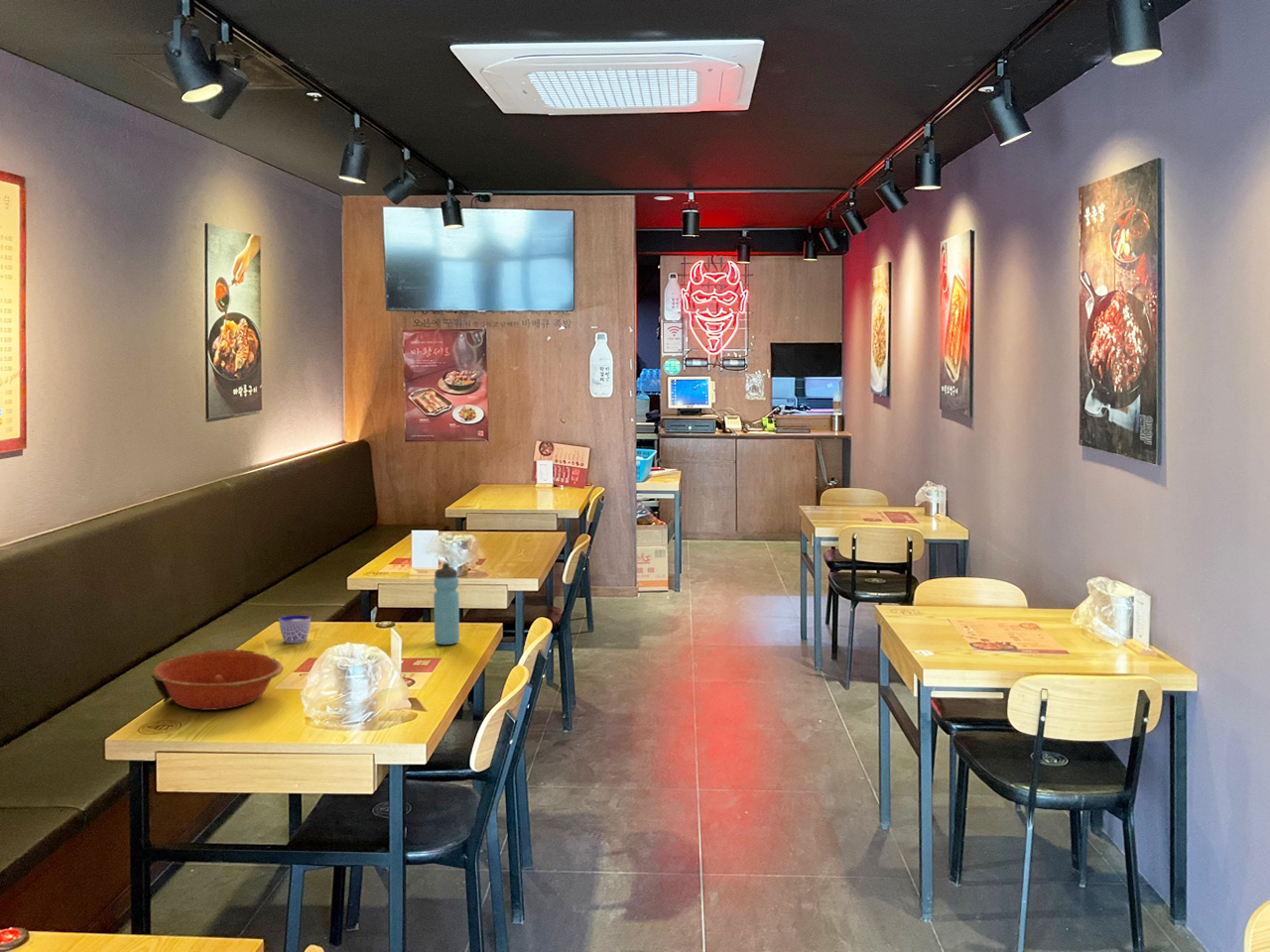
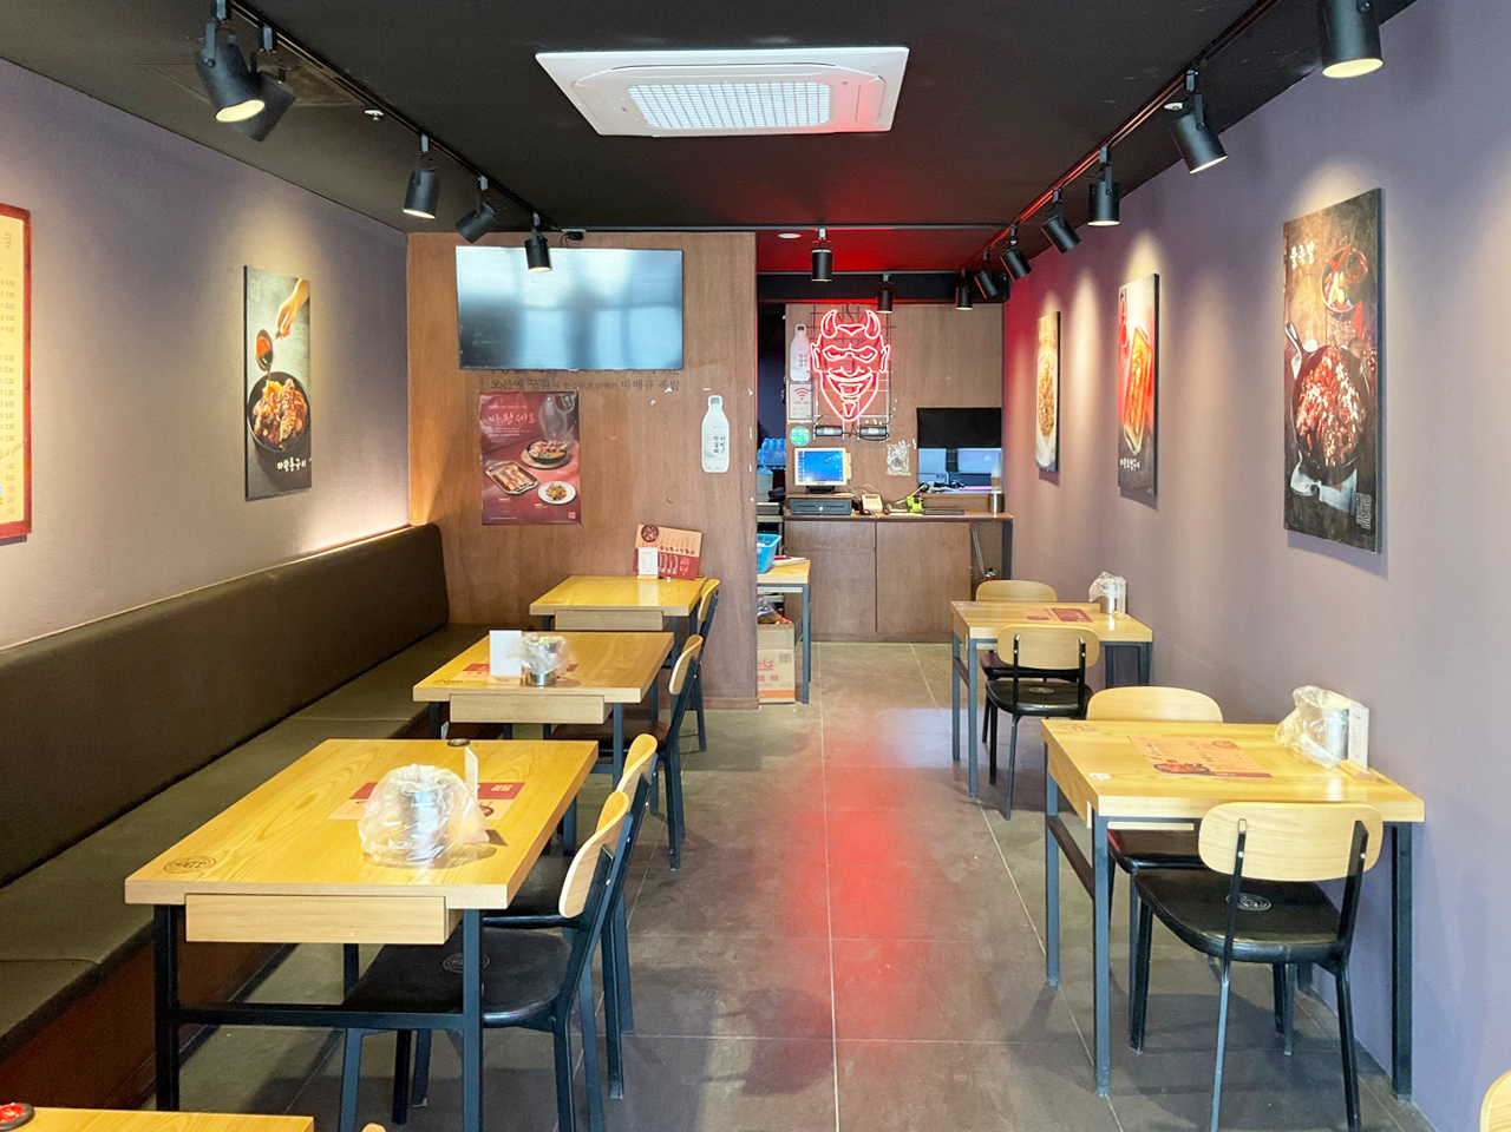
- bowl [150,649,285,711]
- cup [278,614,312,645]
- water bottle [433,562,460,646]
